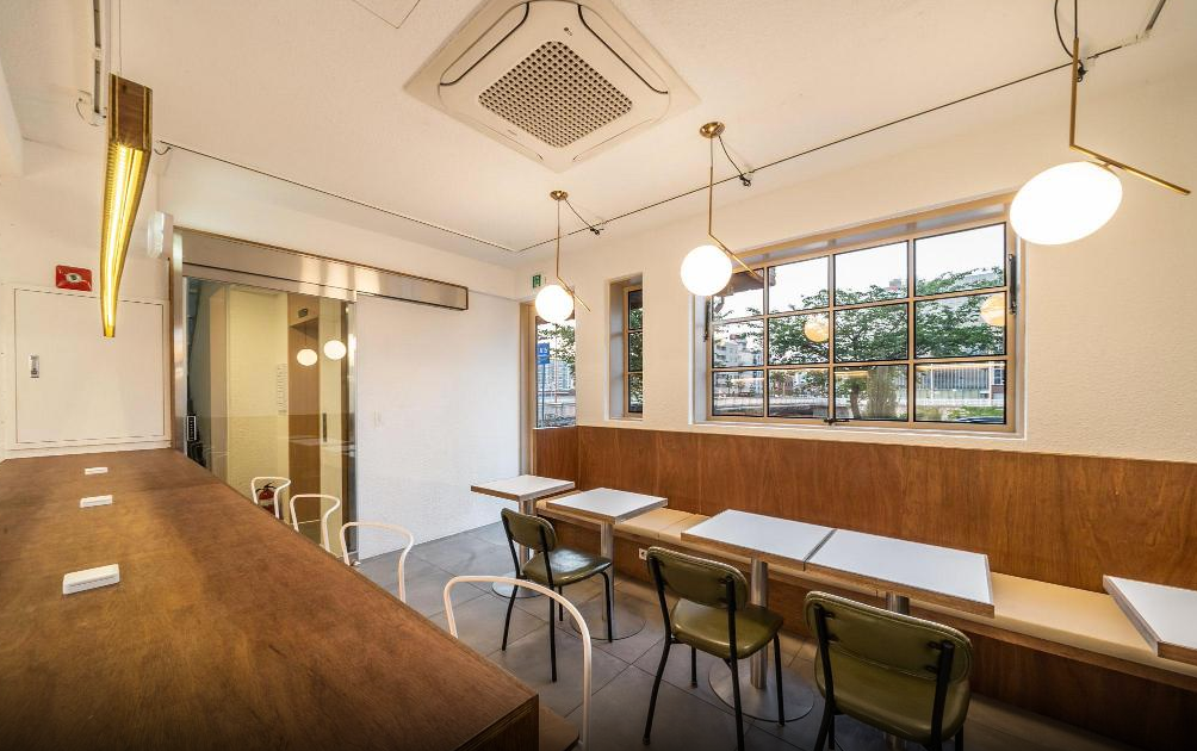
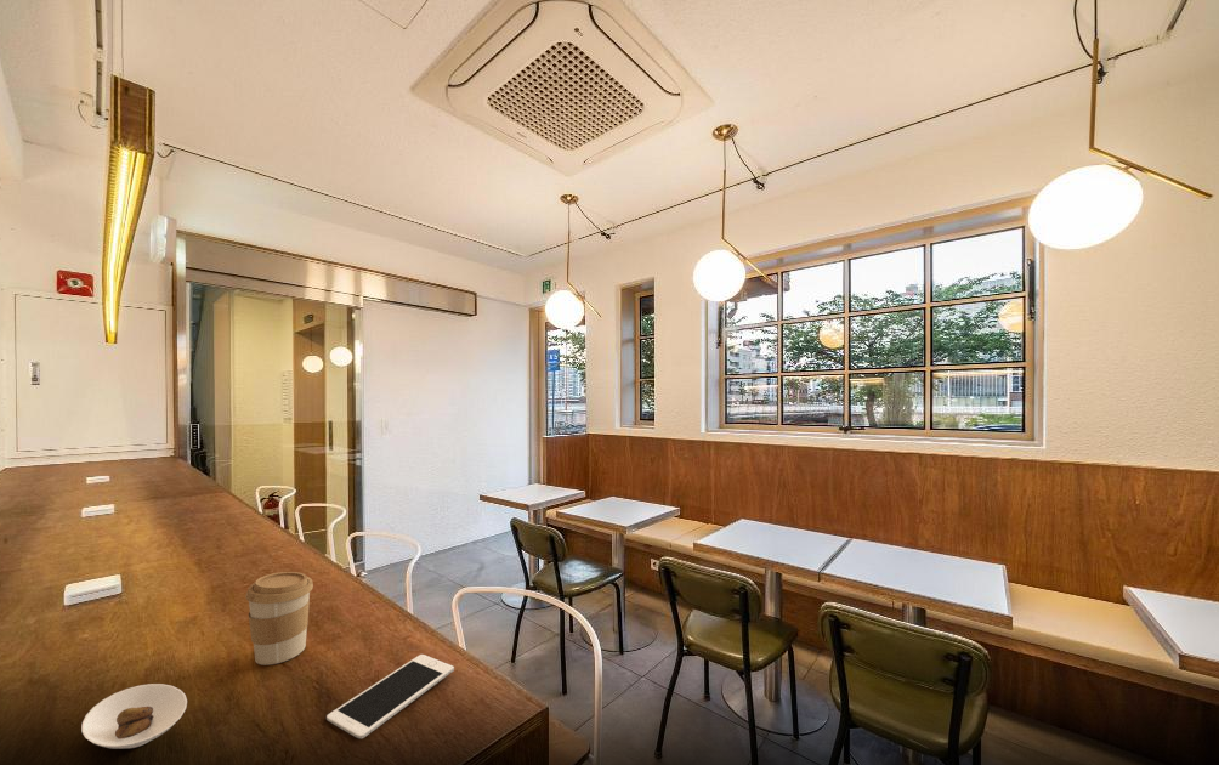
+ saucer [80,682,188,749]
+ cell phone [325,653,455,739]
+ coffee cup [244,571,314,667]
